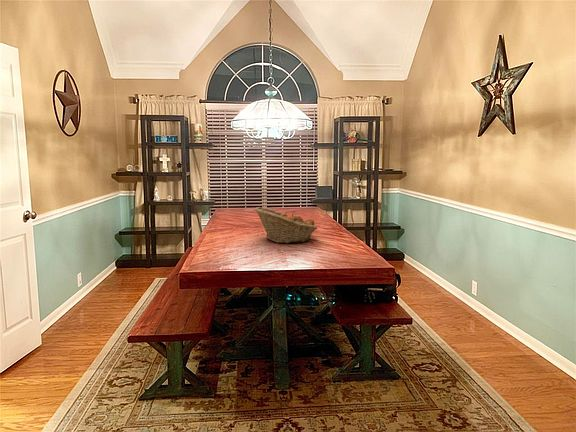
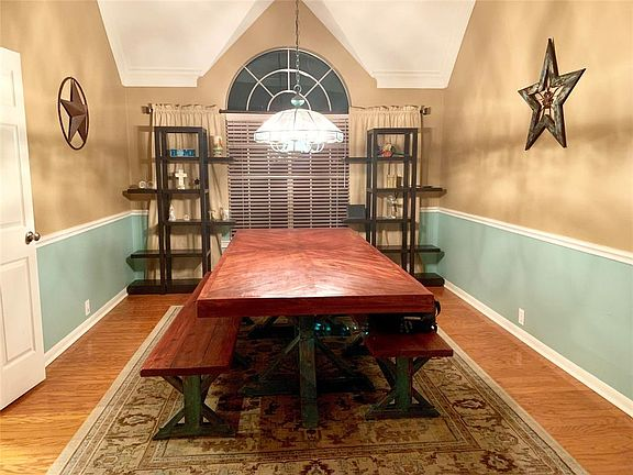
- fruit basket [254,206,318,244]
